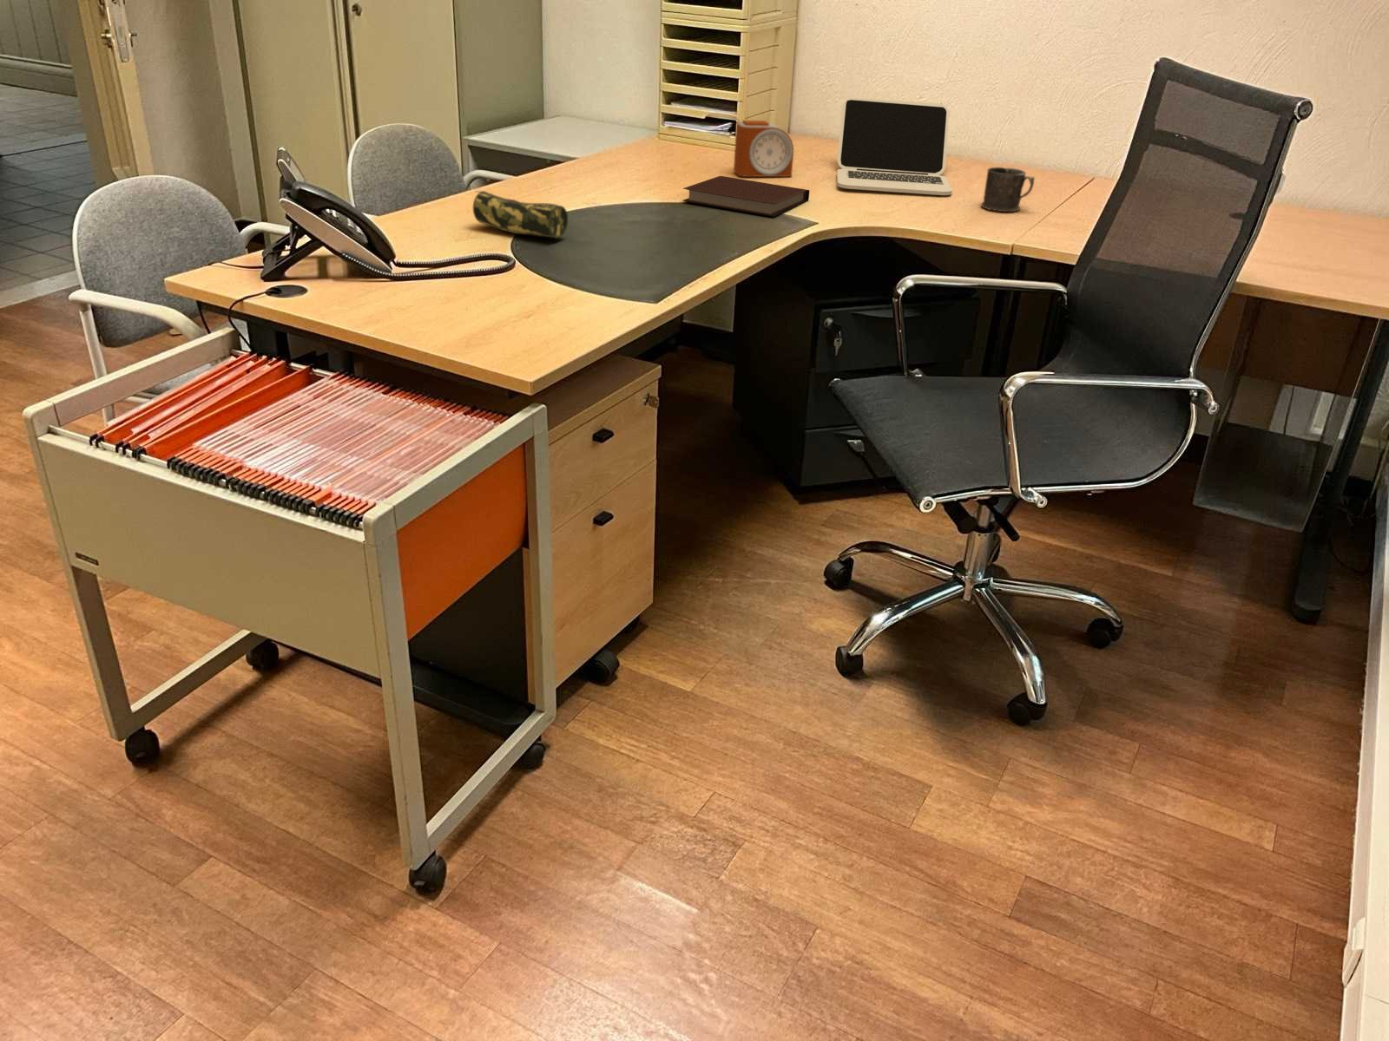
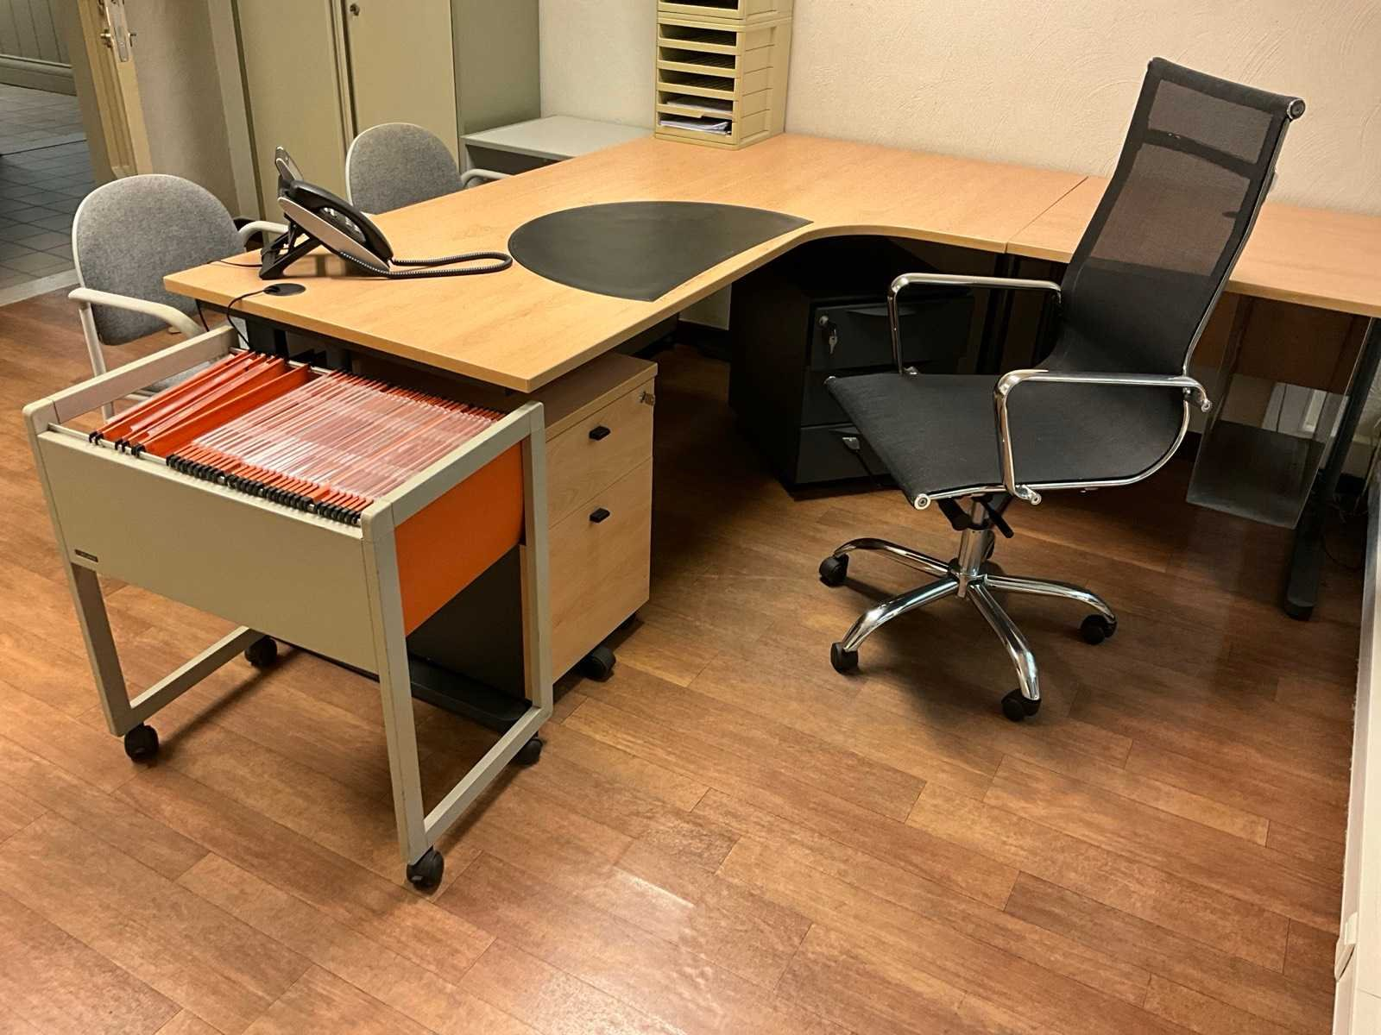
- notebook [682,175,810,218]
- laptop [836,97,954,196]
- alarm clock [733,119,794,178]
- mug [980,166,1036,212]
- pencil case [472,190,569,239]
